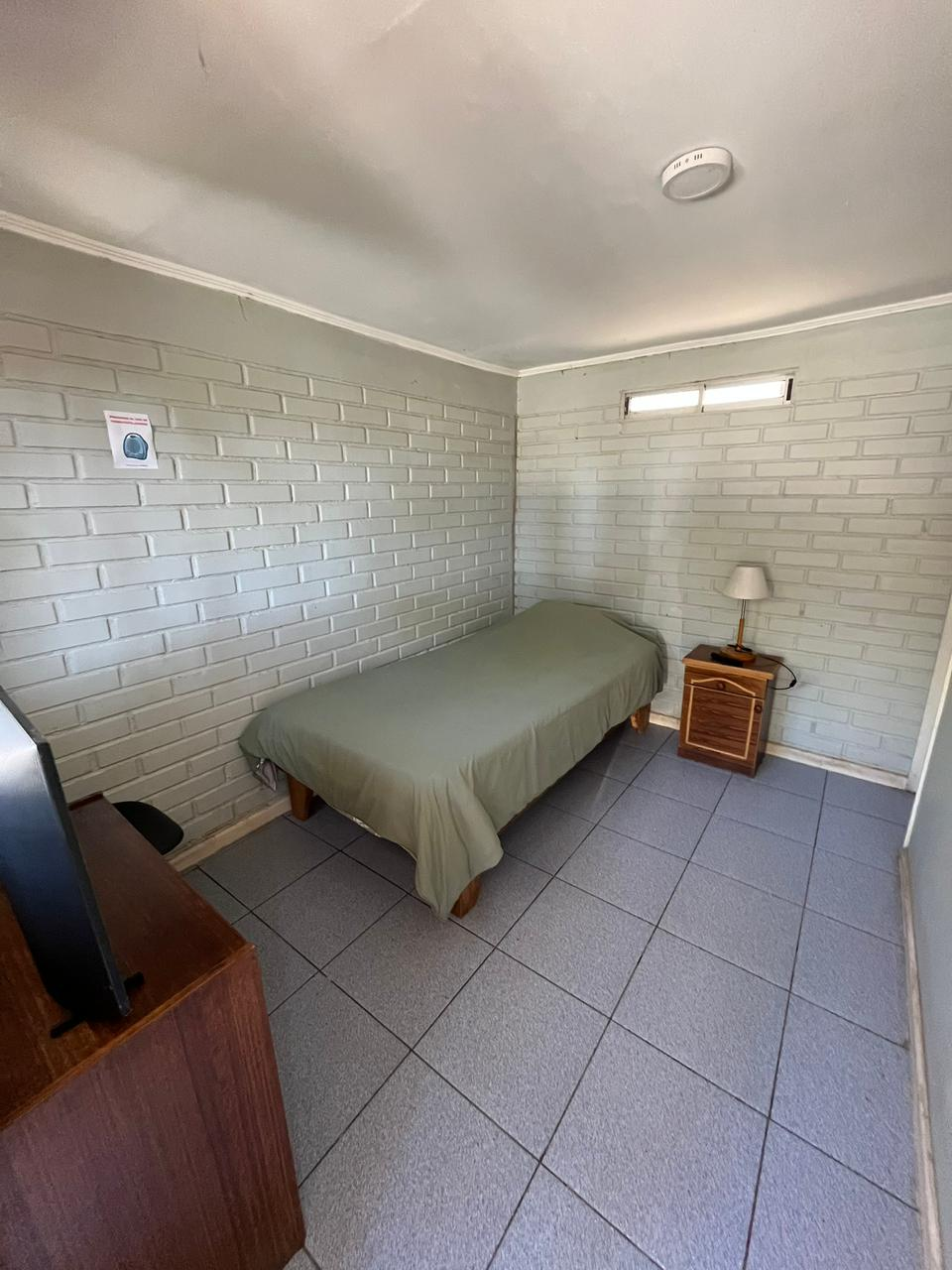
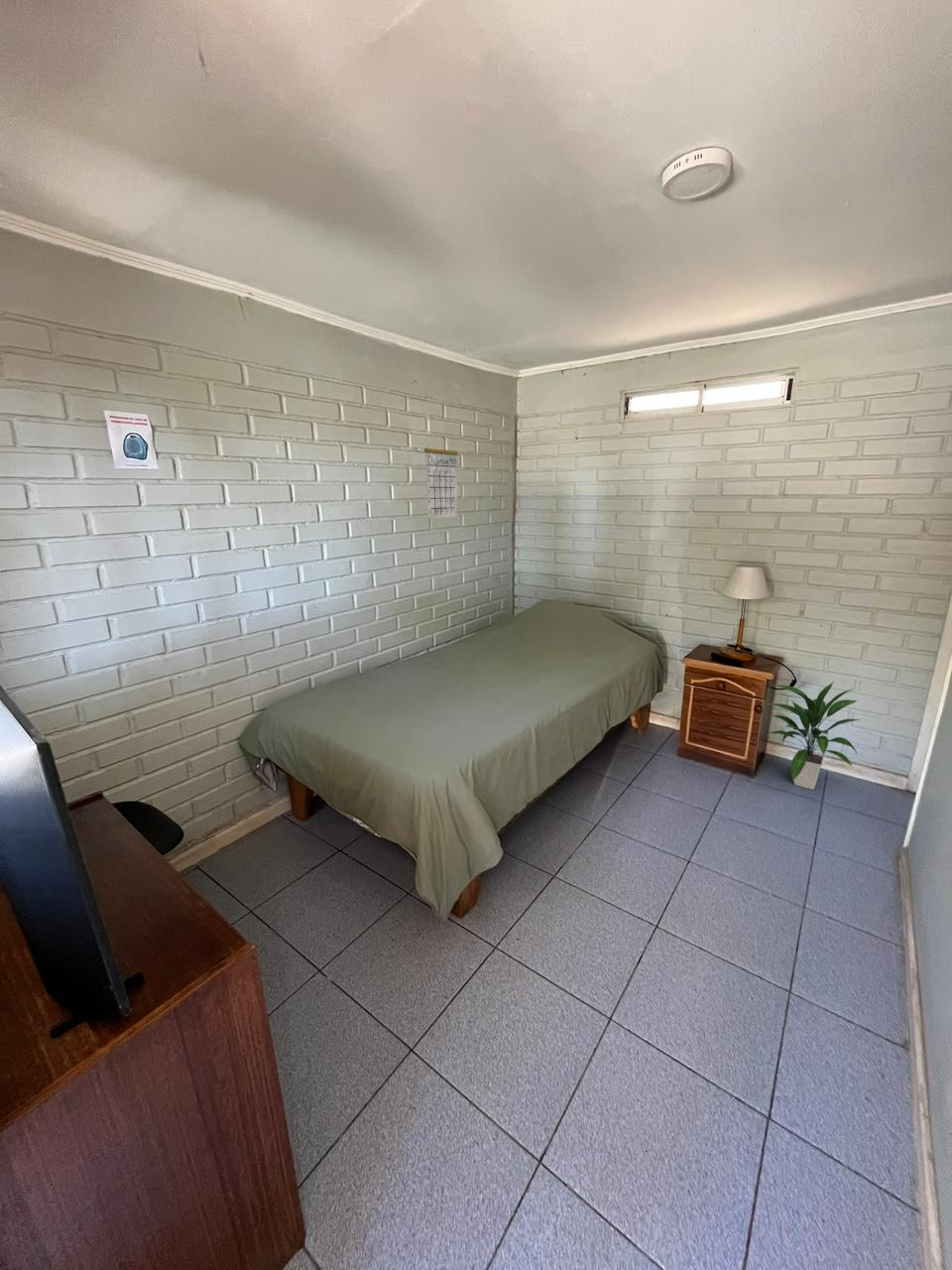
+ indoor plant [766,681,861,791]
+ calendar [423,433,459,520]
